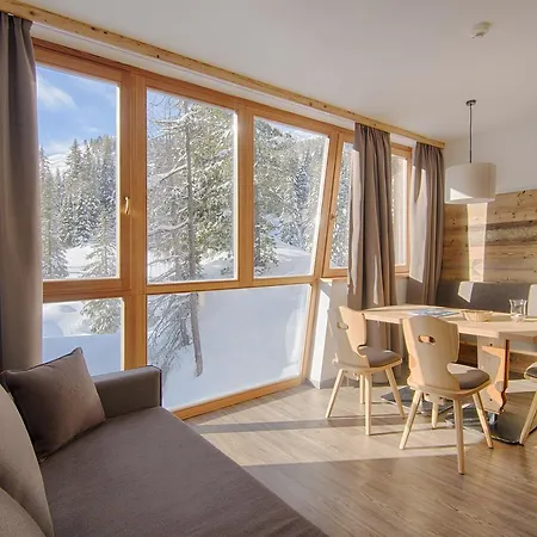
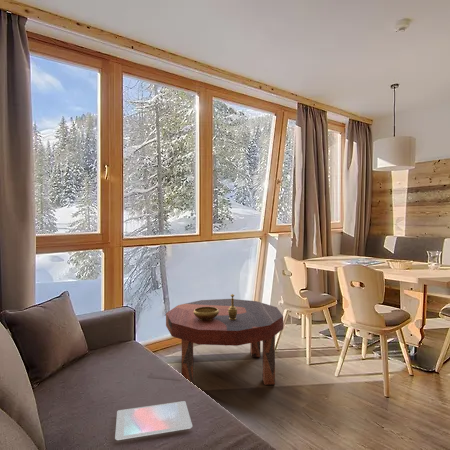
+ tablet [114,400,193,441]
+ decorative bowl [194,293,237,320]
+ coffee table [165,298,284,390]
